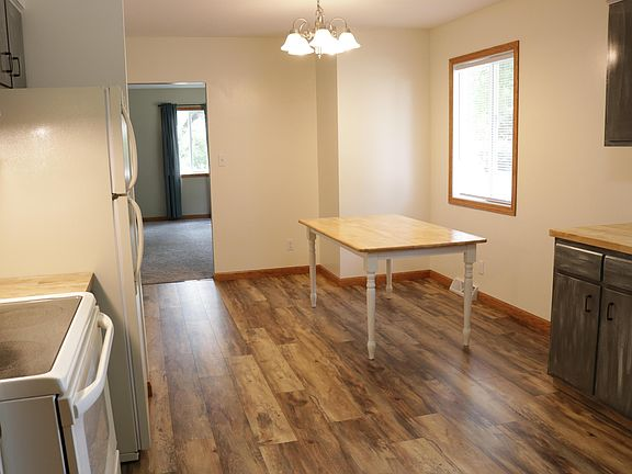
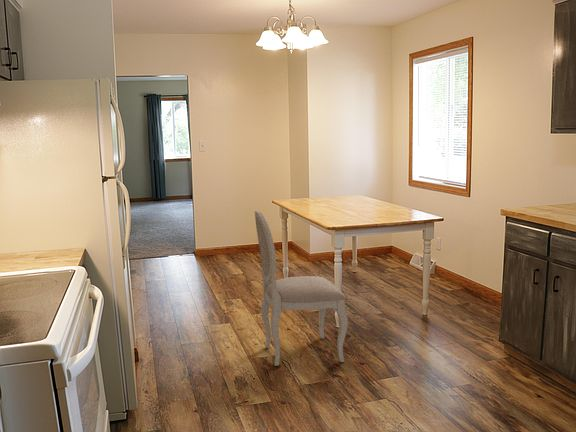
+ dining chair [254,210,349,367]
